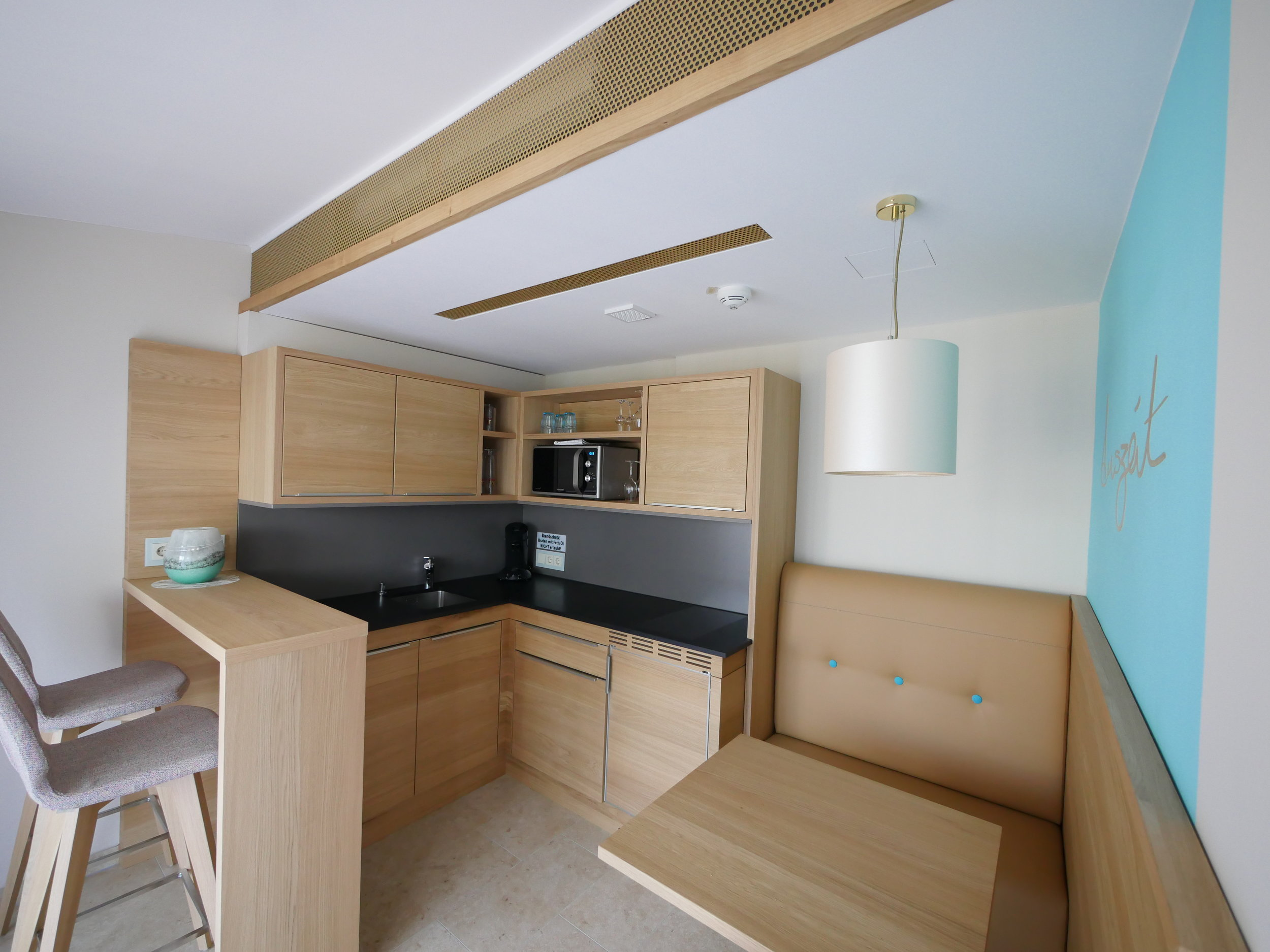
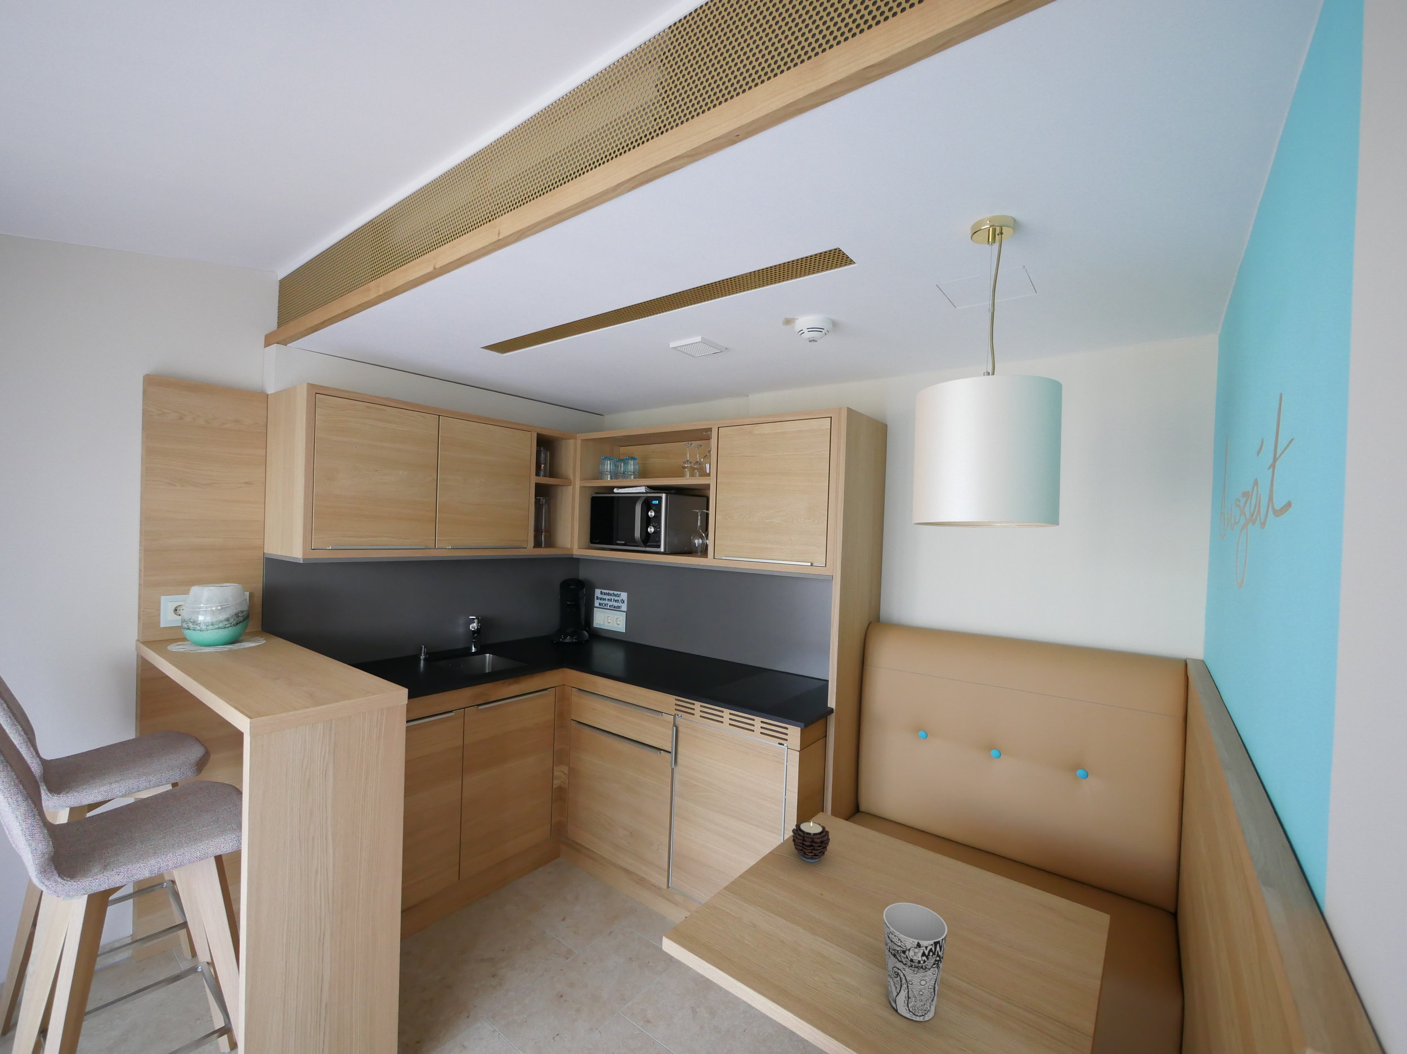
+ cup [883,902,947,1022]
+ candle [791,820,831,862]
